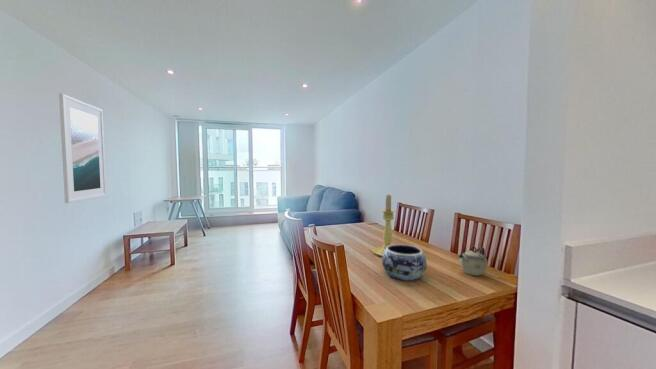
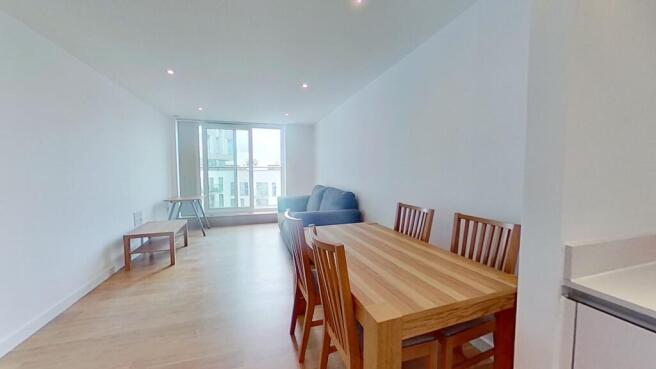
- candle holder [372,193,396,257]
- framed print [58,93,107,204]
- teapot [458,246,489,276]
- decorative bowl [381,243,428,282]
